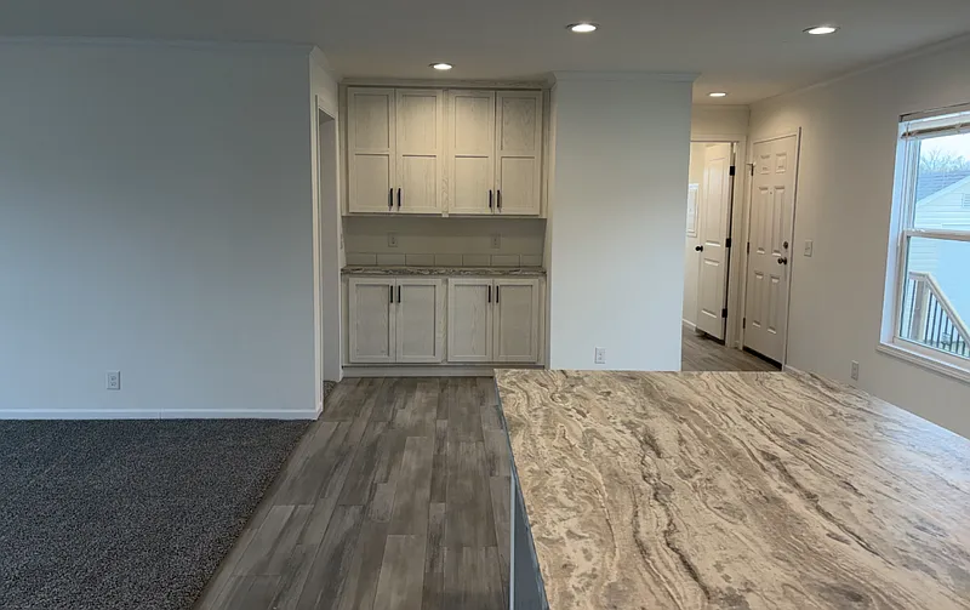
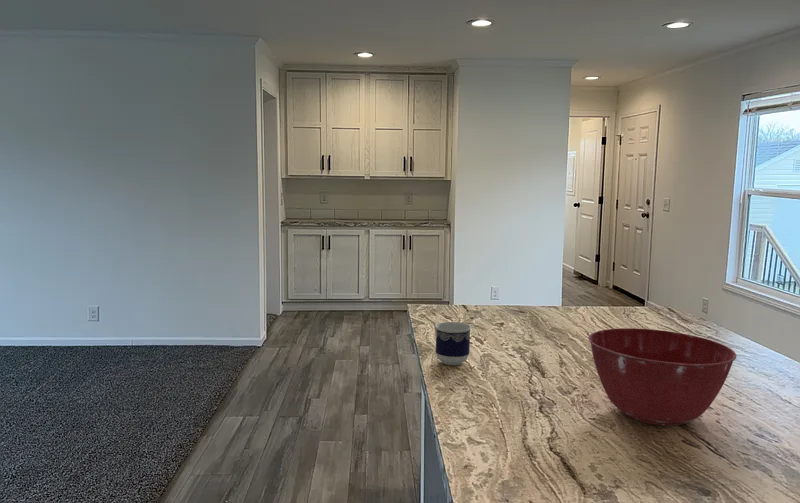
+ mixing bowl [587,327,738,427]
+ cup [434,321,472,366]
